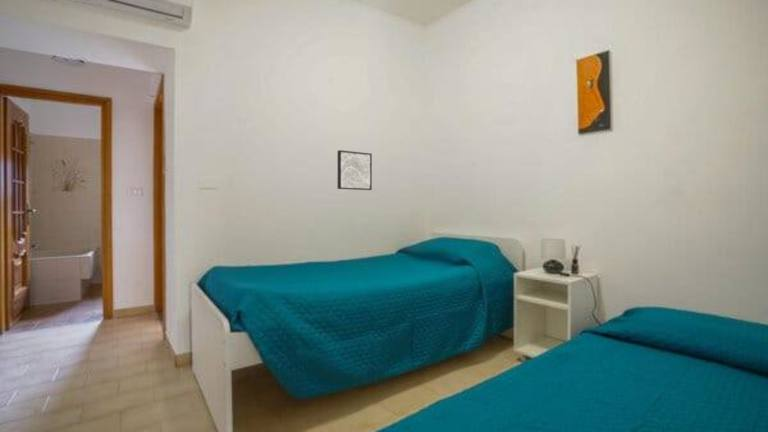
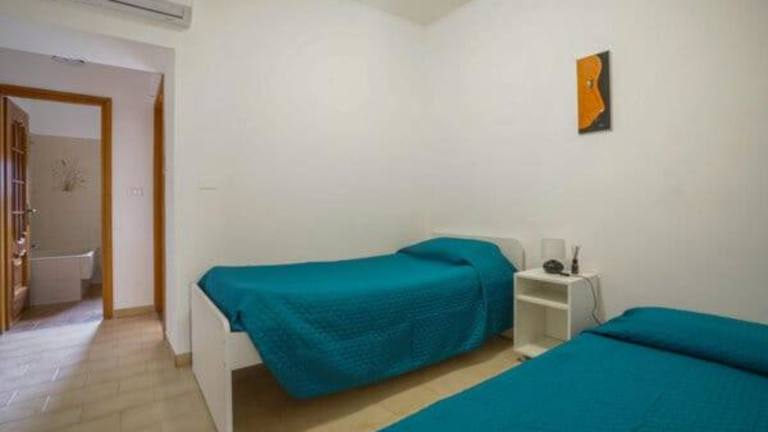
- wall art [337,149,373,191]
